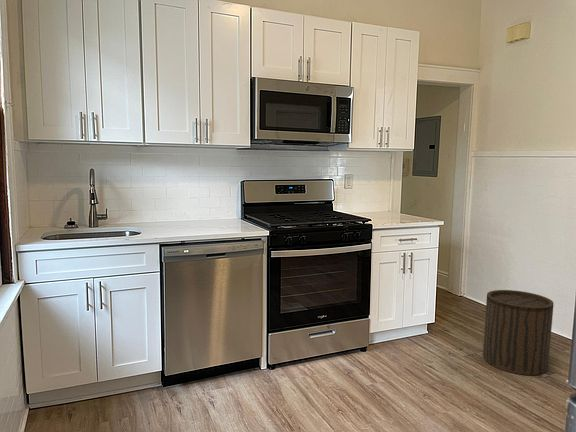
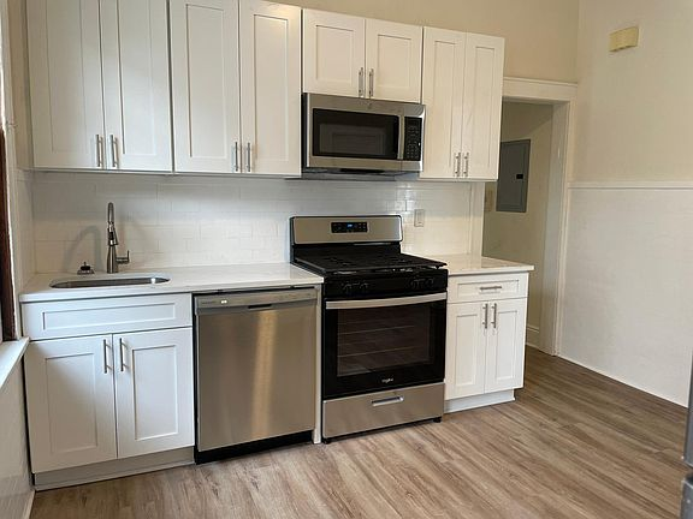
- stool [482,289,555,376]
